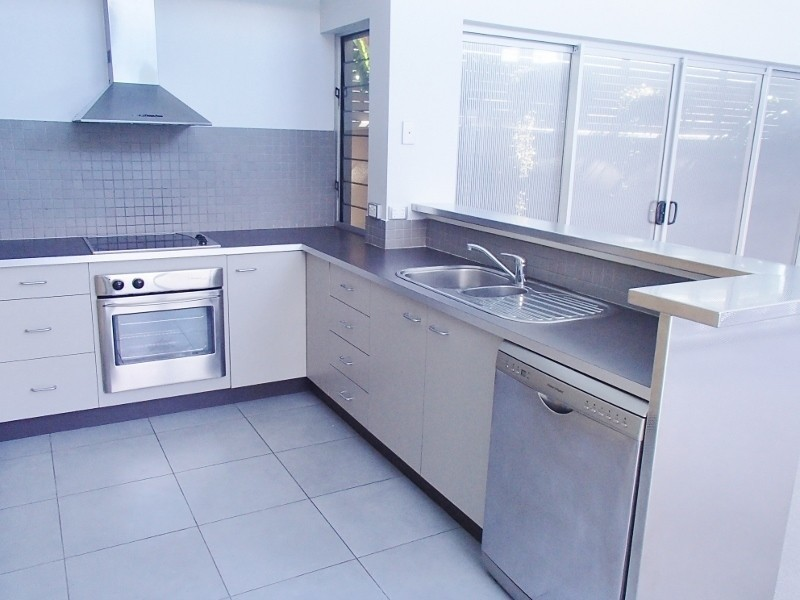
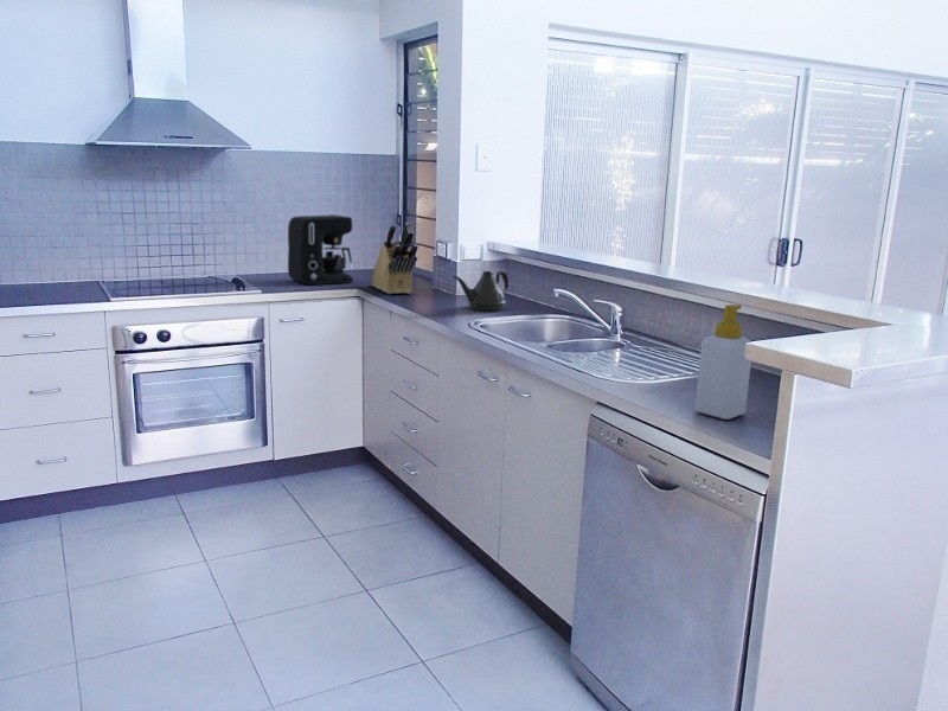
+ soap bottle [694,303,752,421]
+ coffee maker [287,213,354,286]
+ knife block [370,220,419,295]
+ teapot [451,270,510,313]
